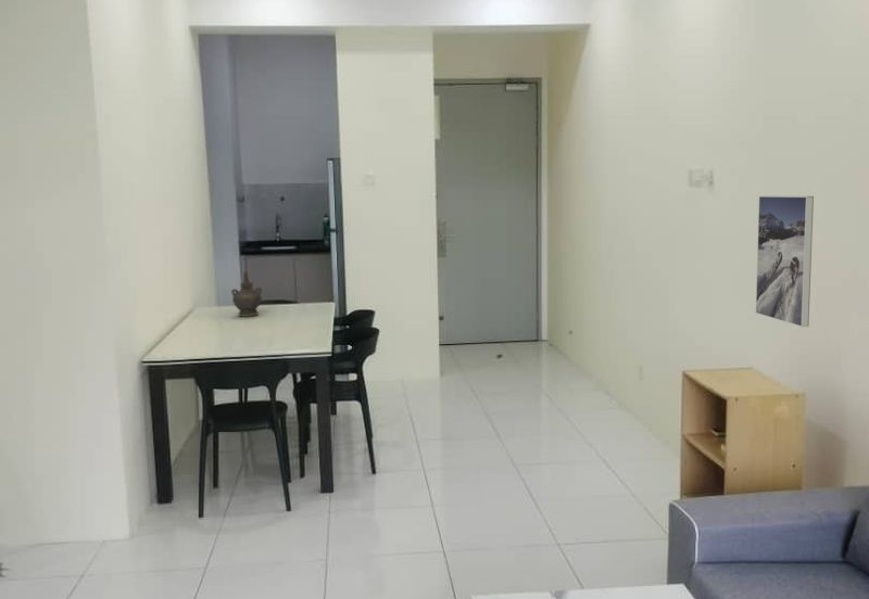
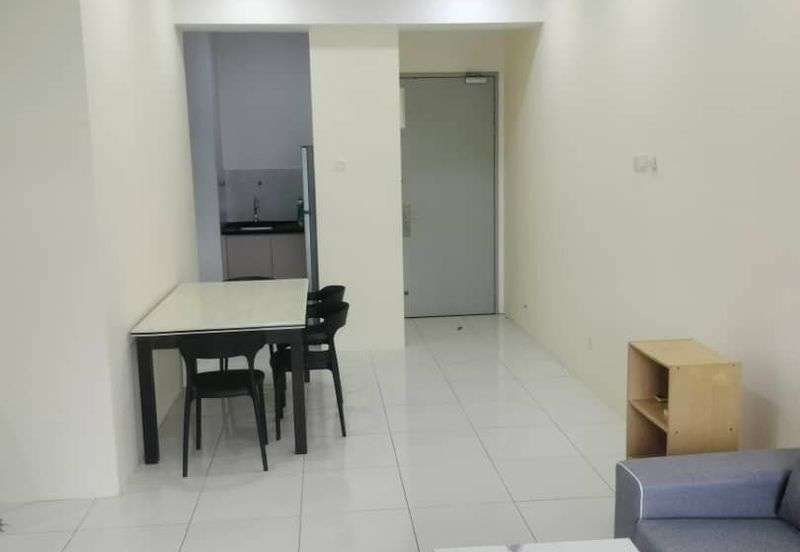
- ceremonial vessel [230,270,263,318]
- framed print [755,194,815,328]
